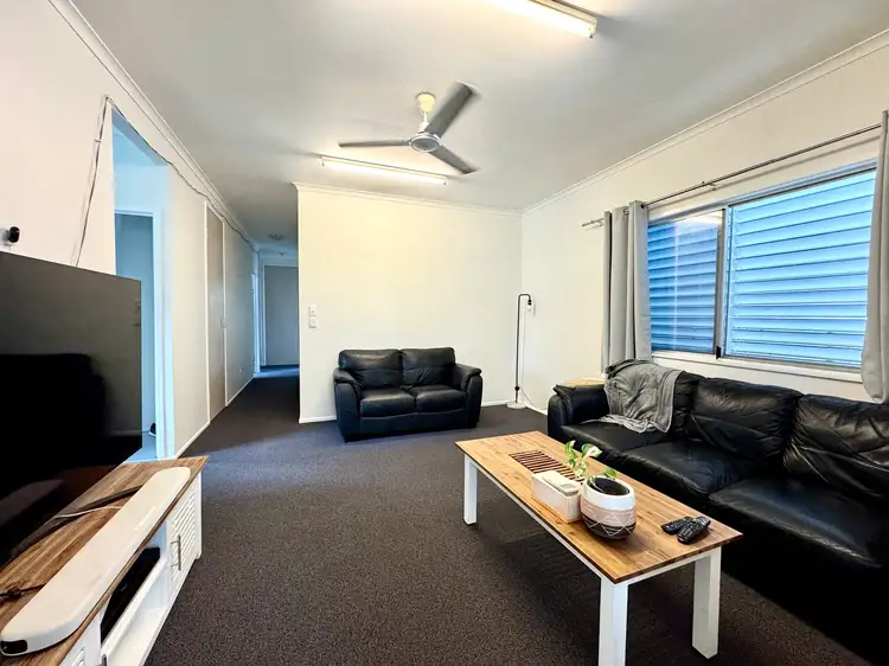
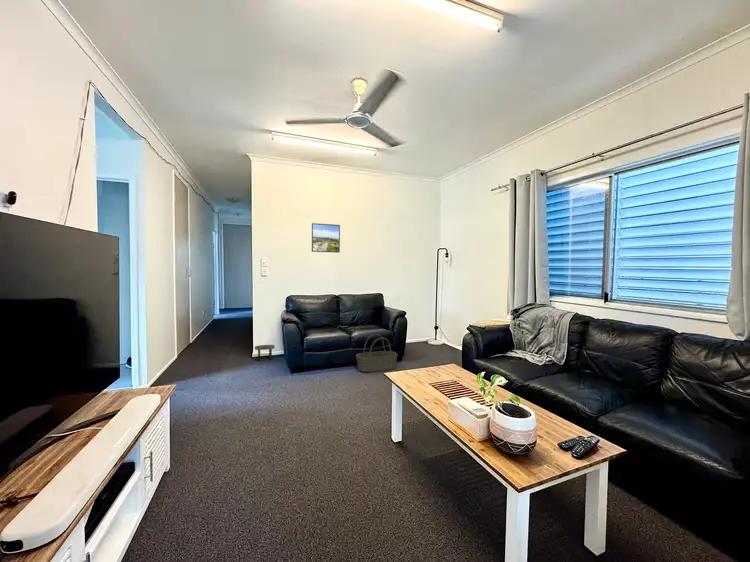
+ basket [355,333,398,373]
+ side table [254,344,276,362]
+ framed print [311,222,341,254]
